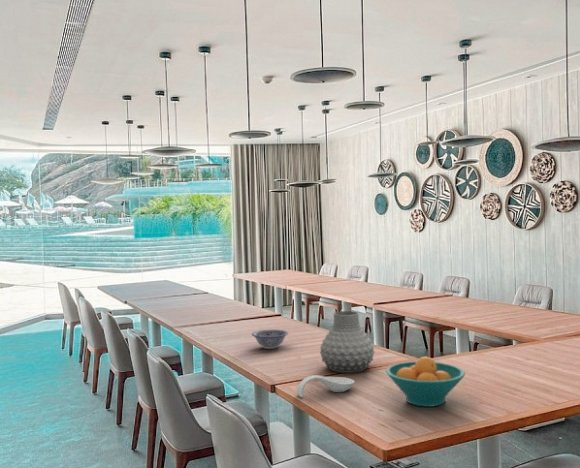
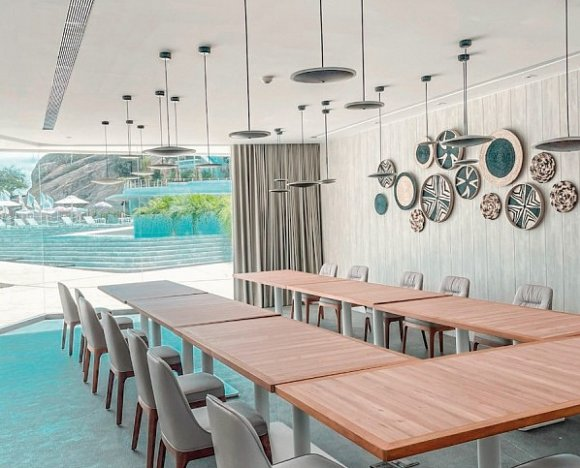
- spoon rest [296,374,356,398]
- vase [319,310,375,374]
- fruit bowl [385,356,466,408]
- bowl [251,329,289,350]
